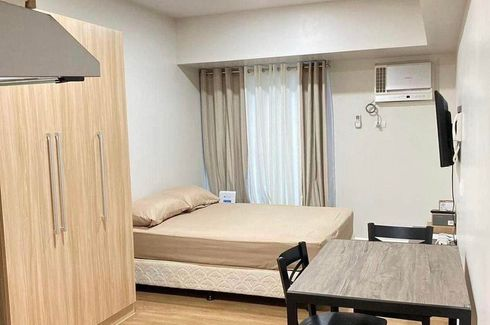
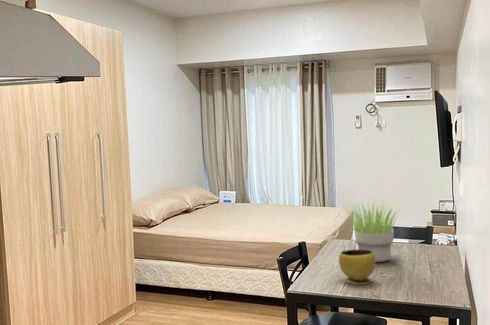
+ potted plant [341,199,407,263]
+ bowl [338,249,376,286]
